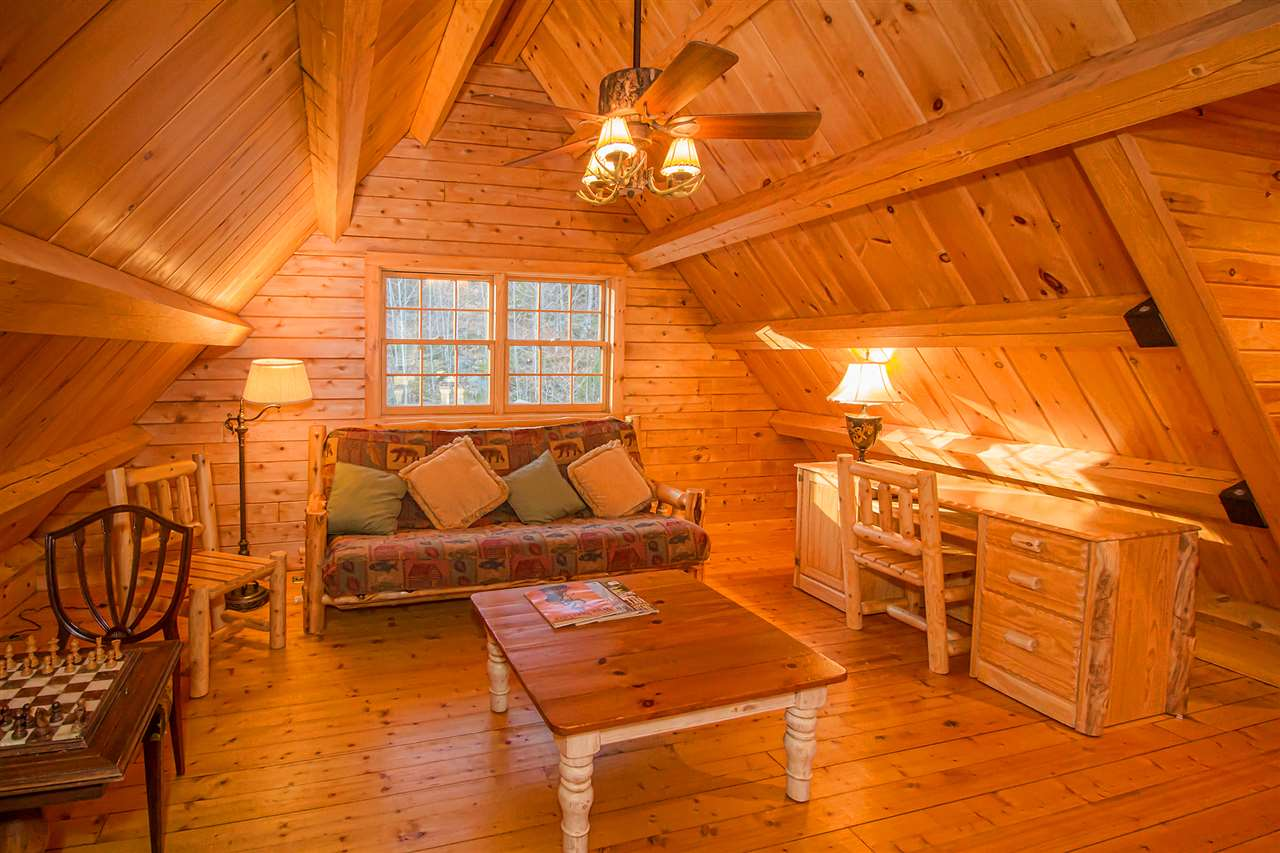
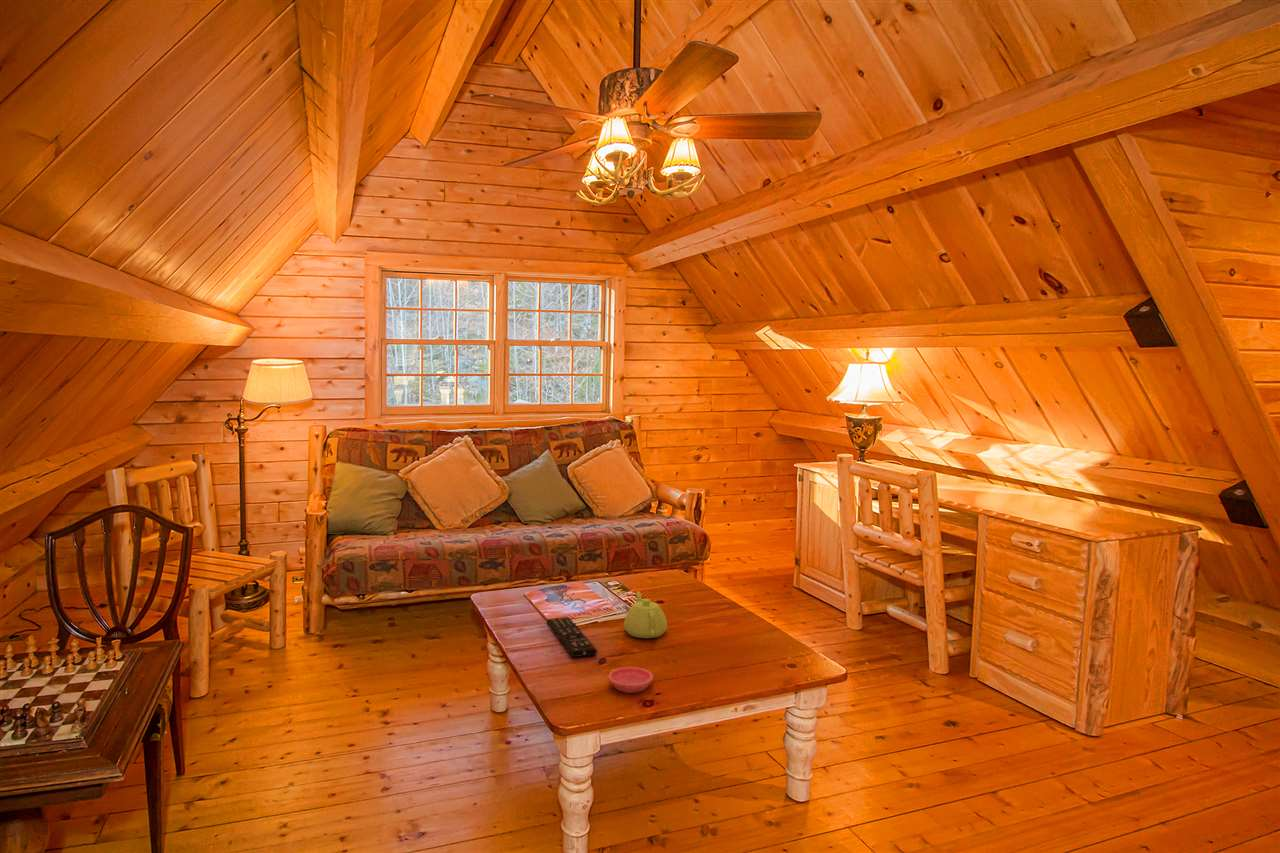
+ remote control [546,616,598,658]
+ saucer [607,666,654,694]
+ teapot [623,590,668,639]
